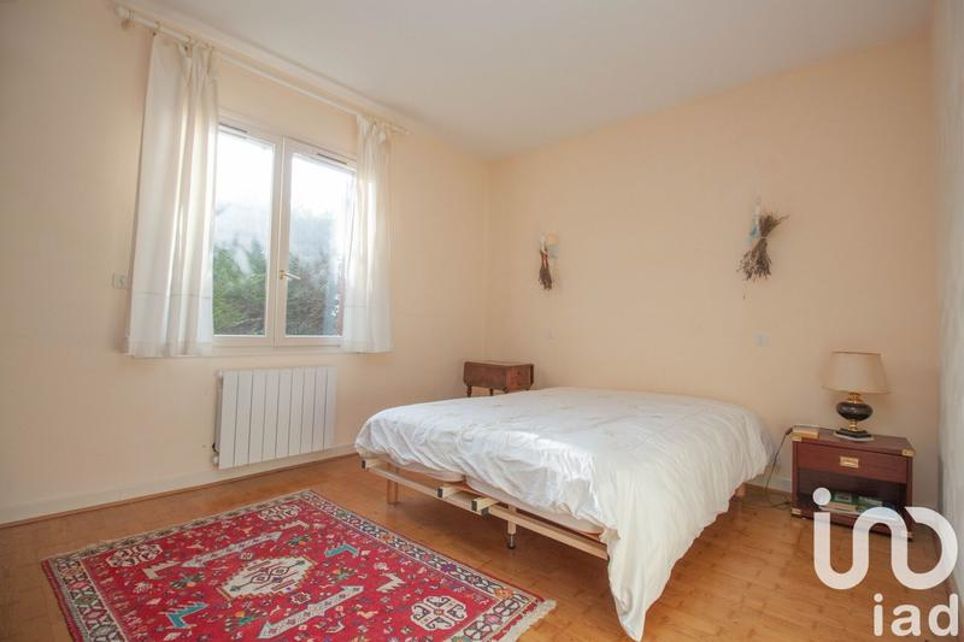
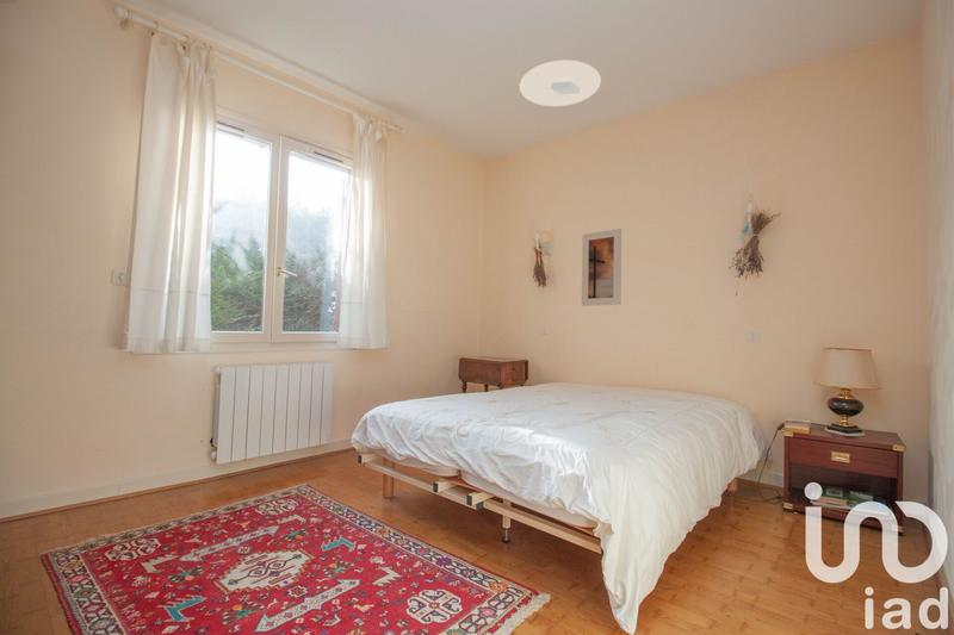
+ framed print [581,228,622,307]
+ ceiling light [519,60,602,107]
